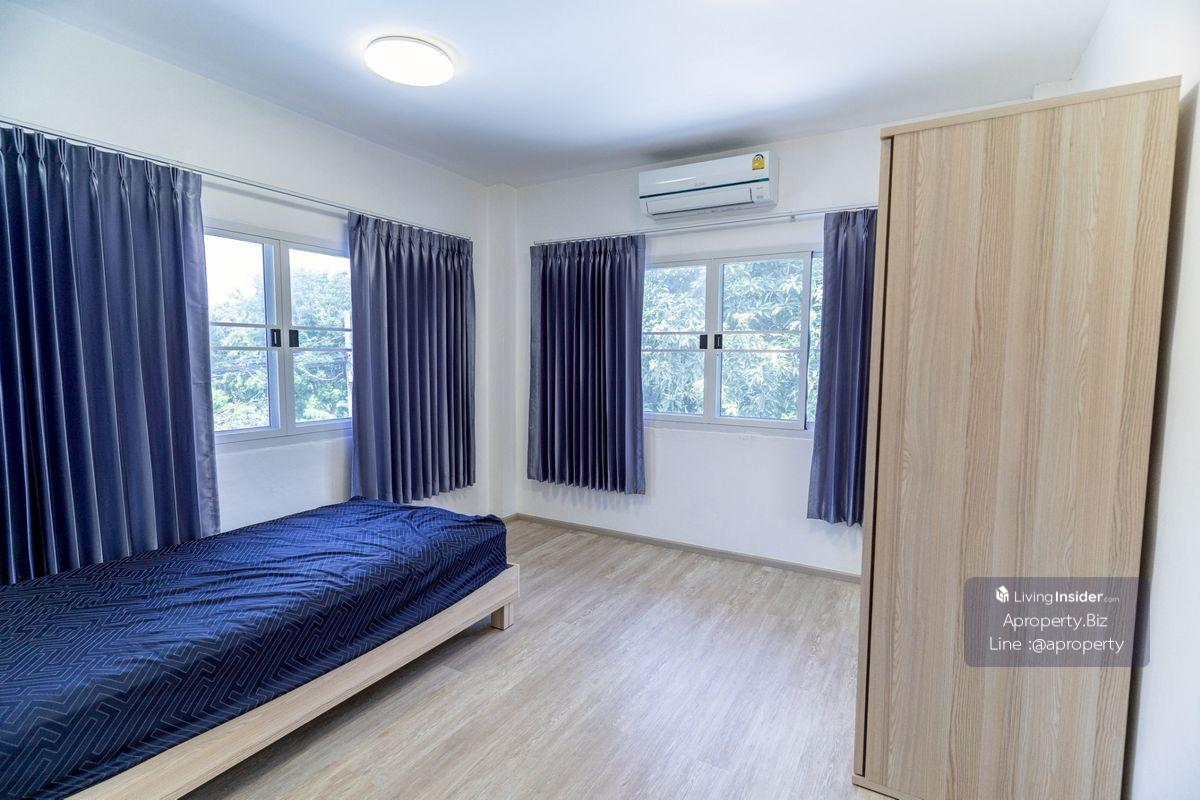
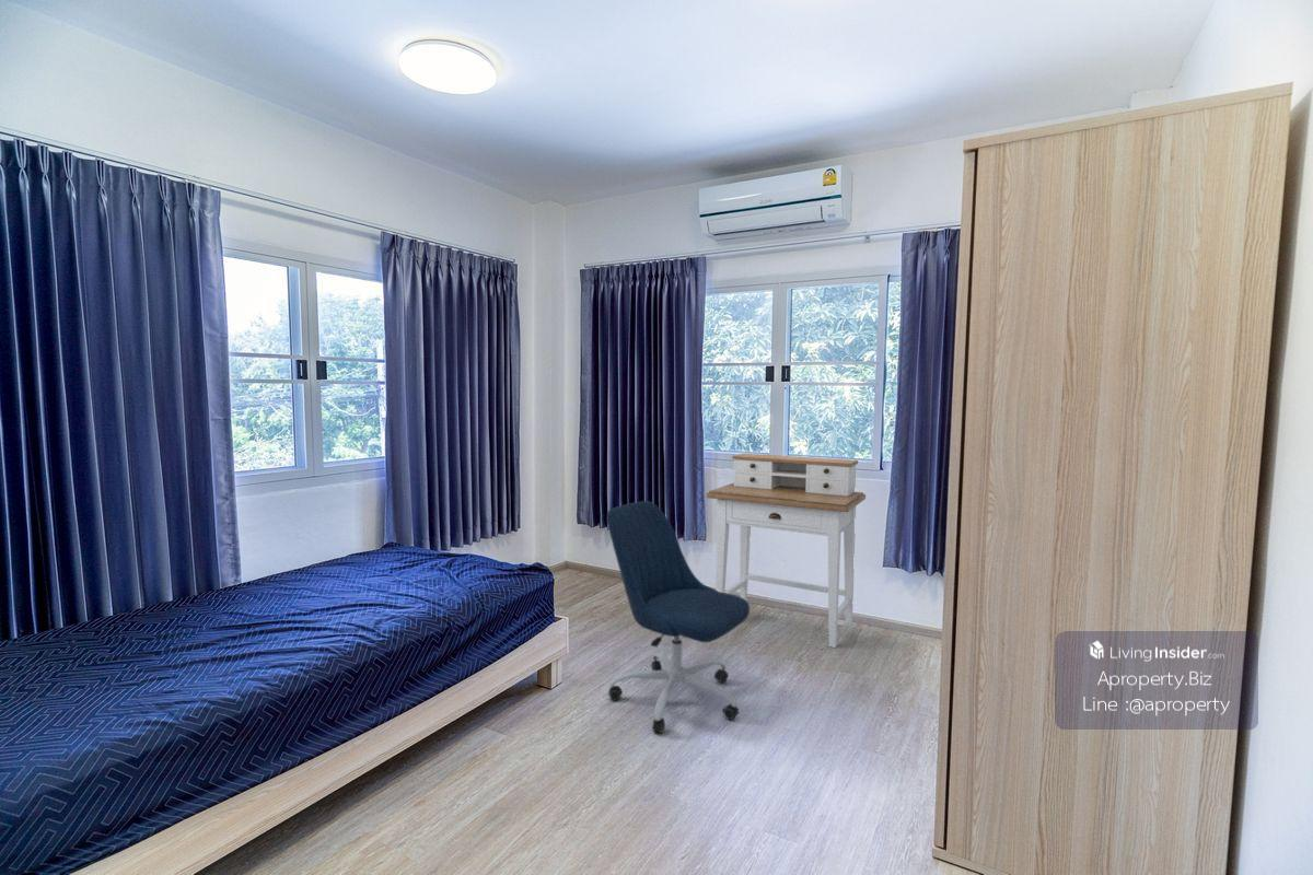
+ desk [706,453,867,649]
+ office chair [606,500,751,734]
